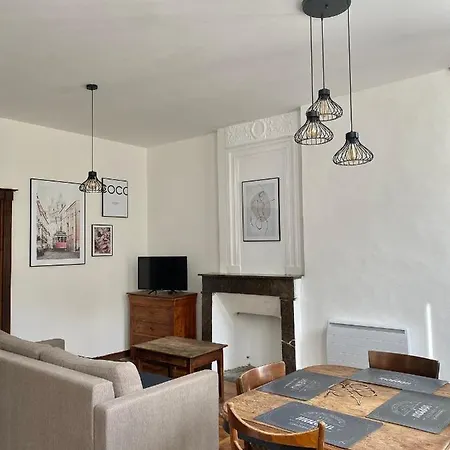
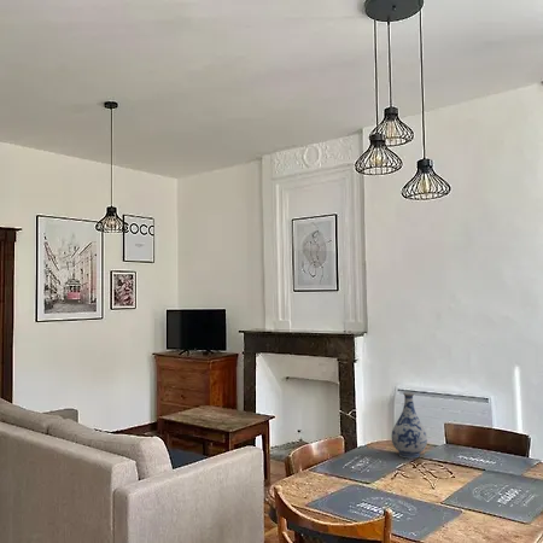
+ vase [391,391,428,460]
